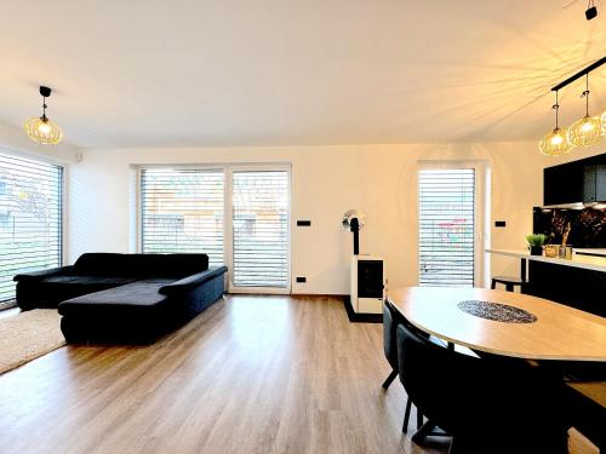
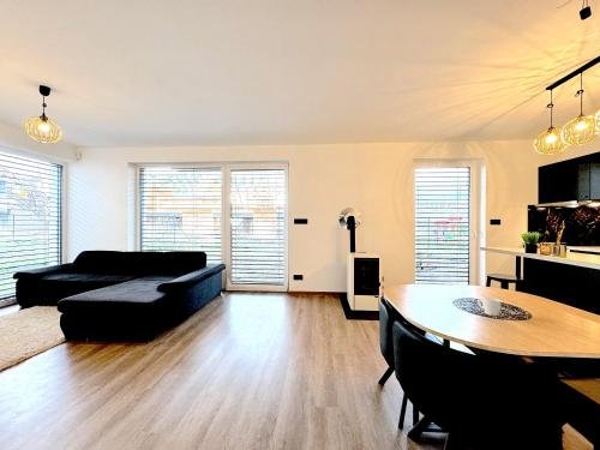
+ mug [478,295,503,317]
